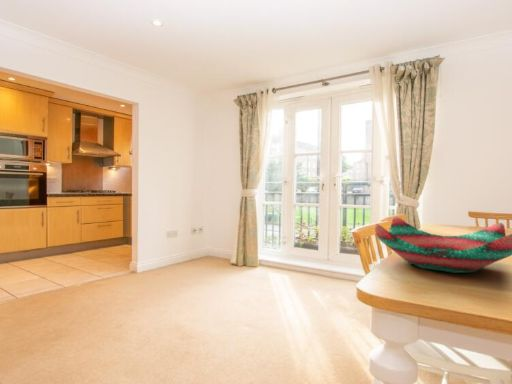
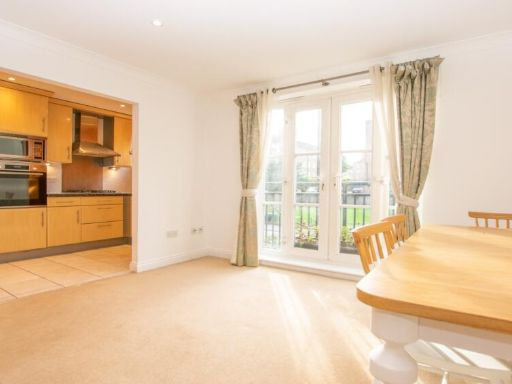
- decorative bowl [374,216,512,274]
